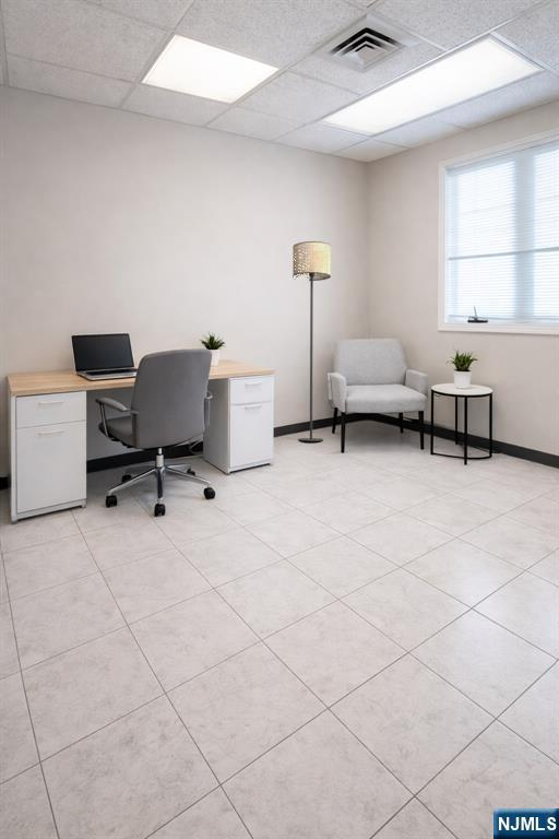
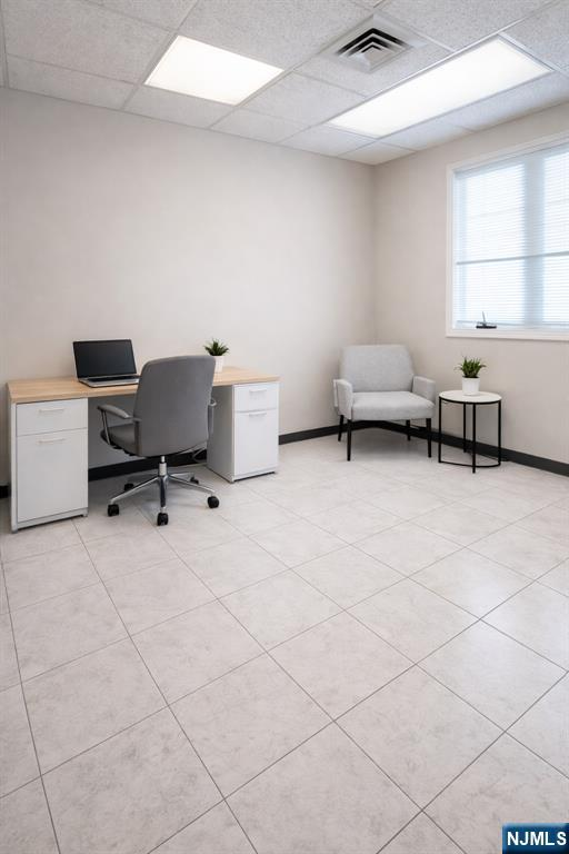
- floor lamp [292,240,332,442]
